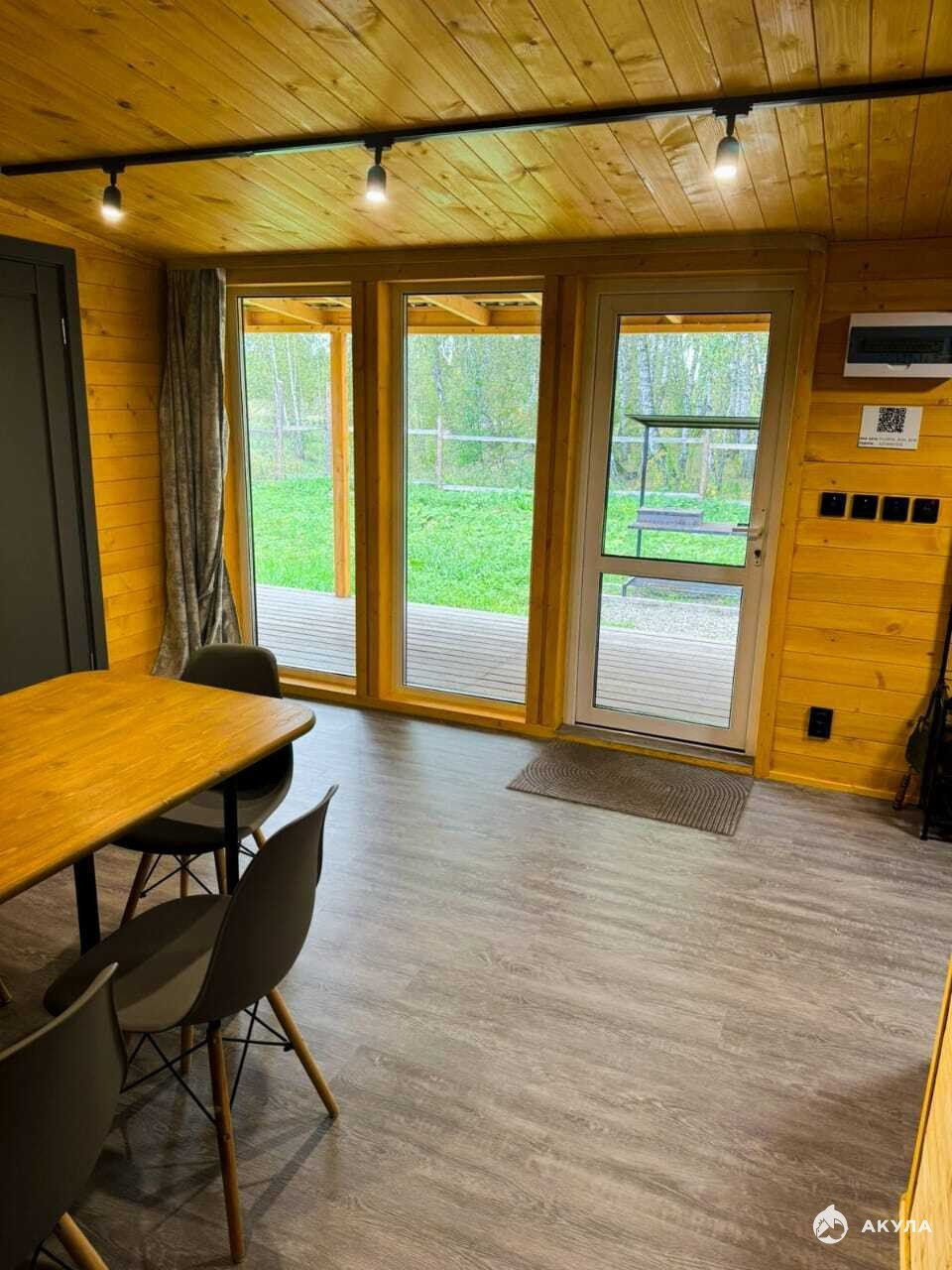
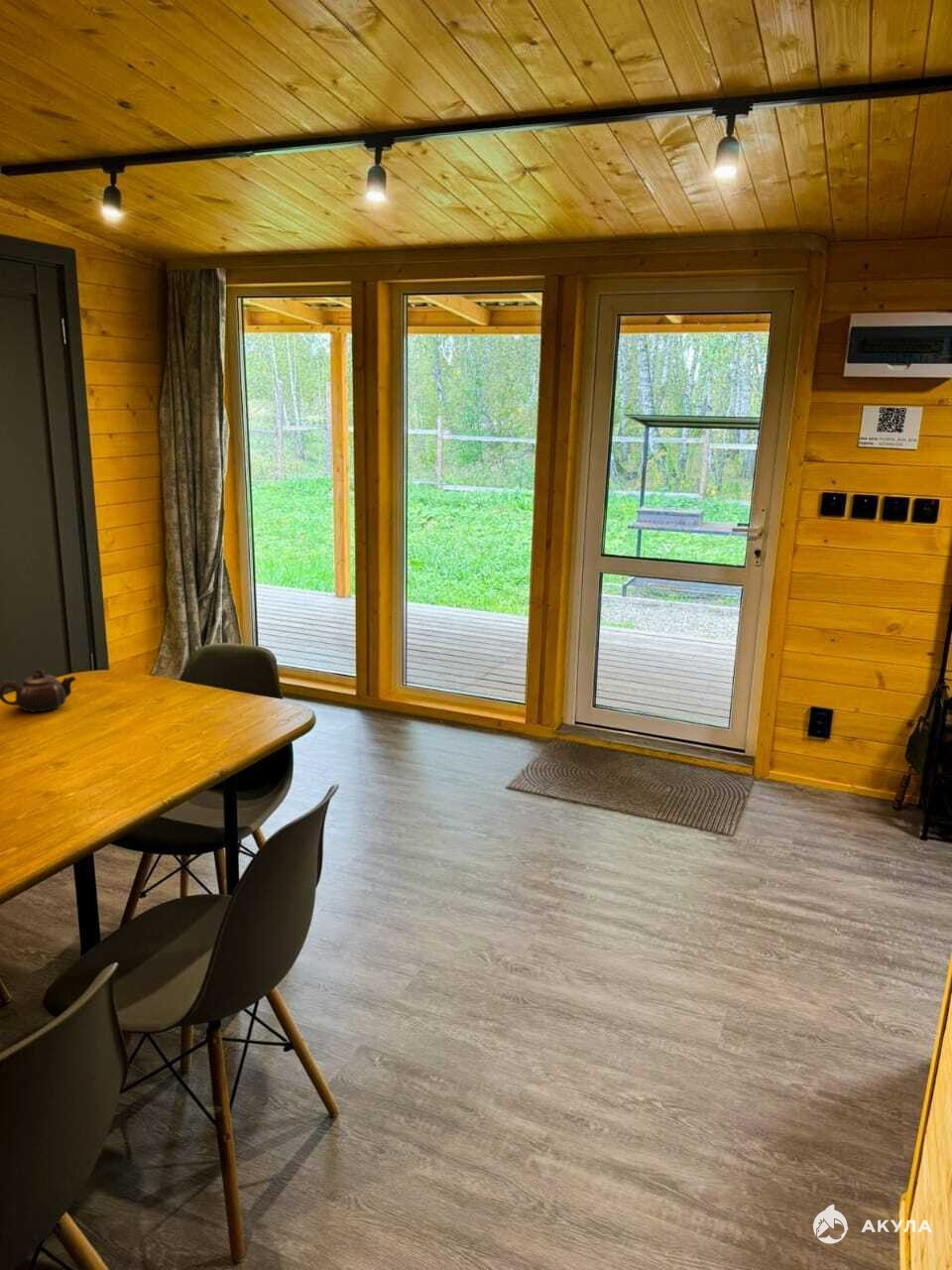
+ teapot [0,668,77,713]
